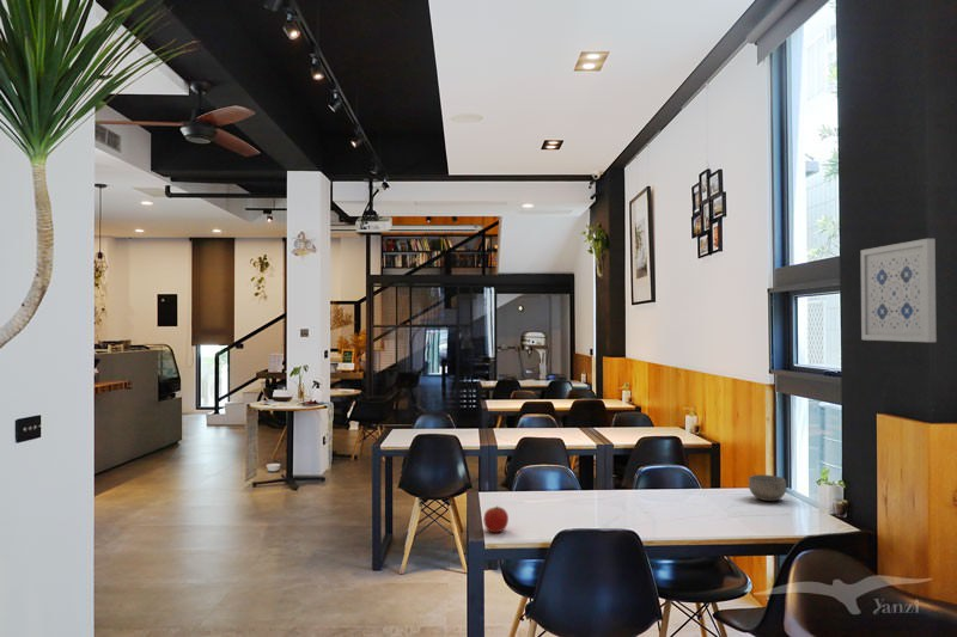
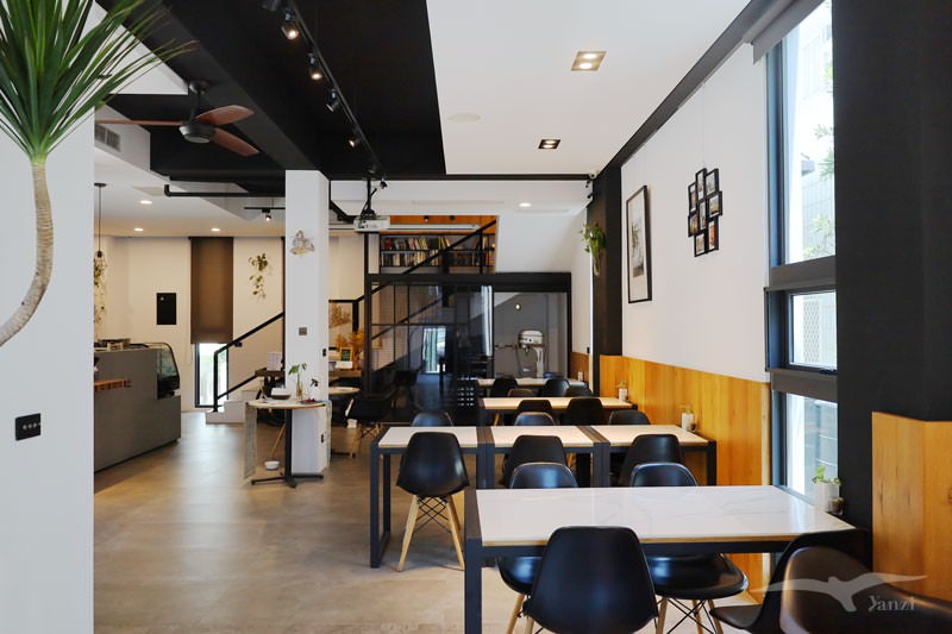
- apple [482,506,510,533]
- bowl [748,473,787,502]
- wall art [860,238,938,343]
